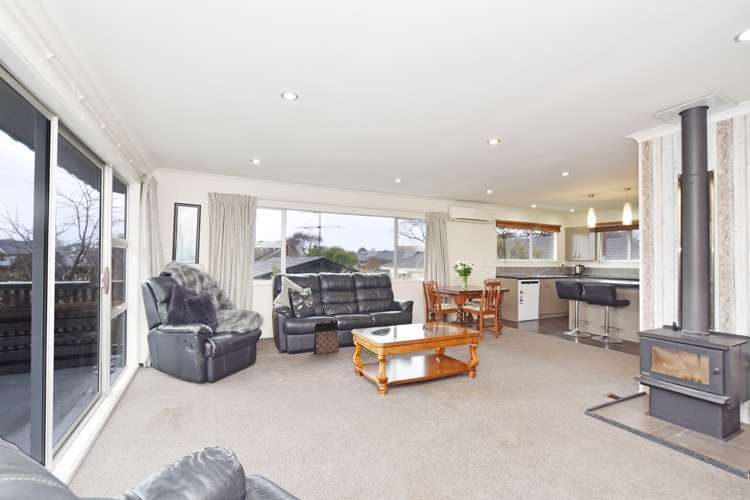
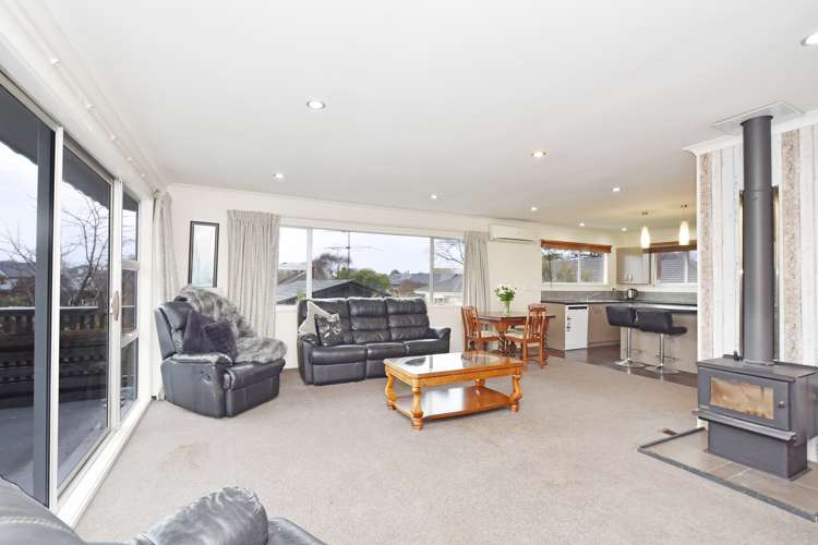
- bag [313,319,340,355]
